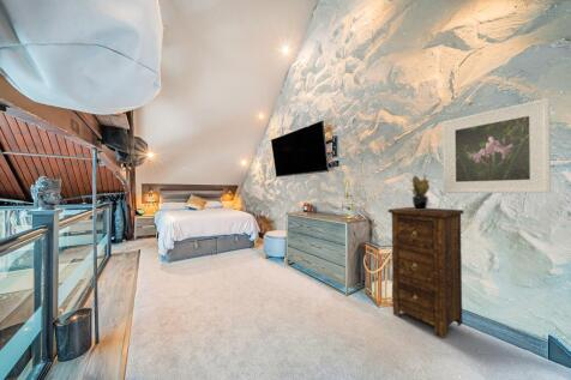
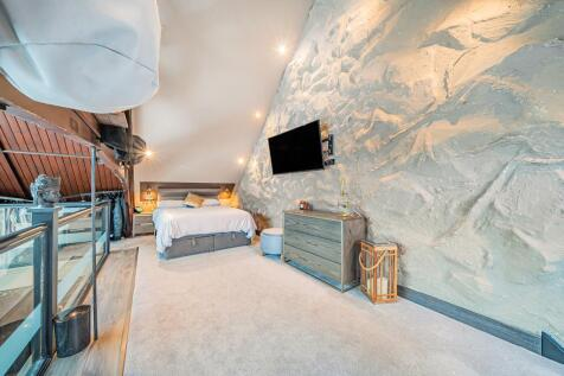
- cabinet [386,206,465,339]
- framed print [441,97,552,194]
- potted plant [407,171,431,210]
